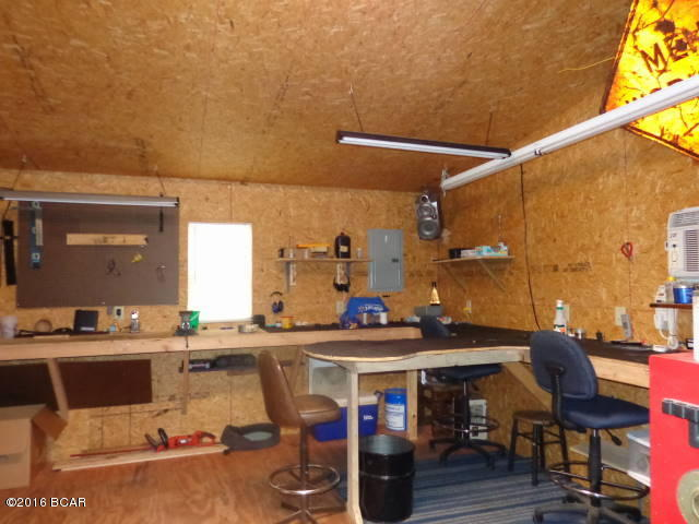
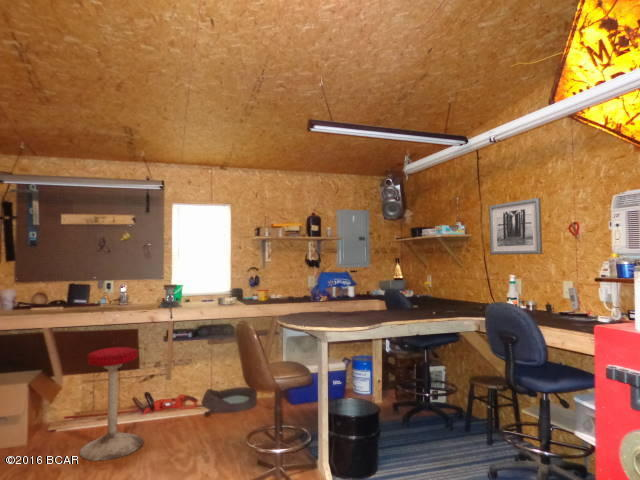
+ stool [79,346,144,462]
+ wall art [488,197,543,256]
